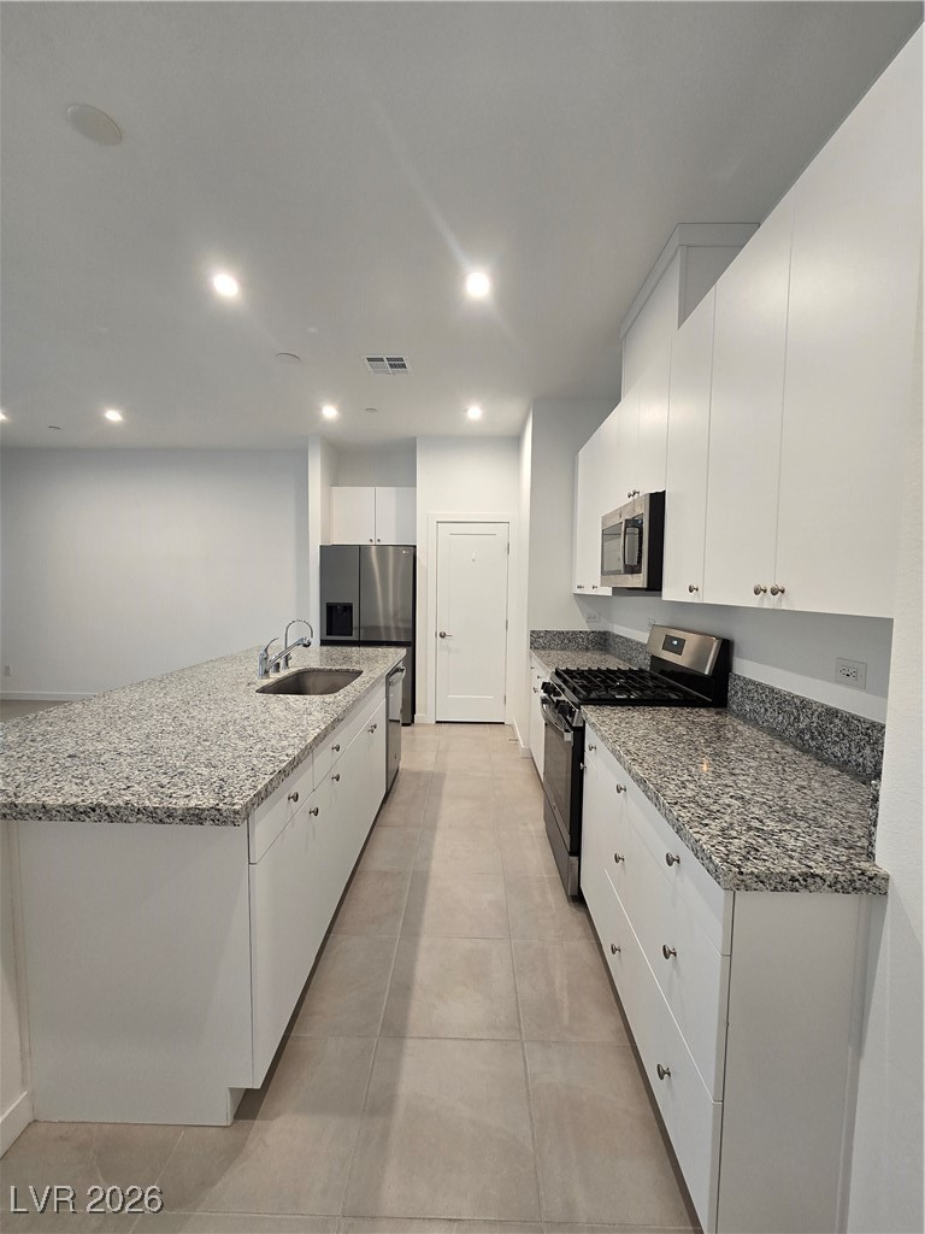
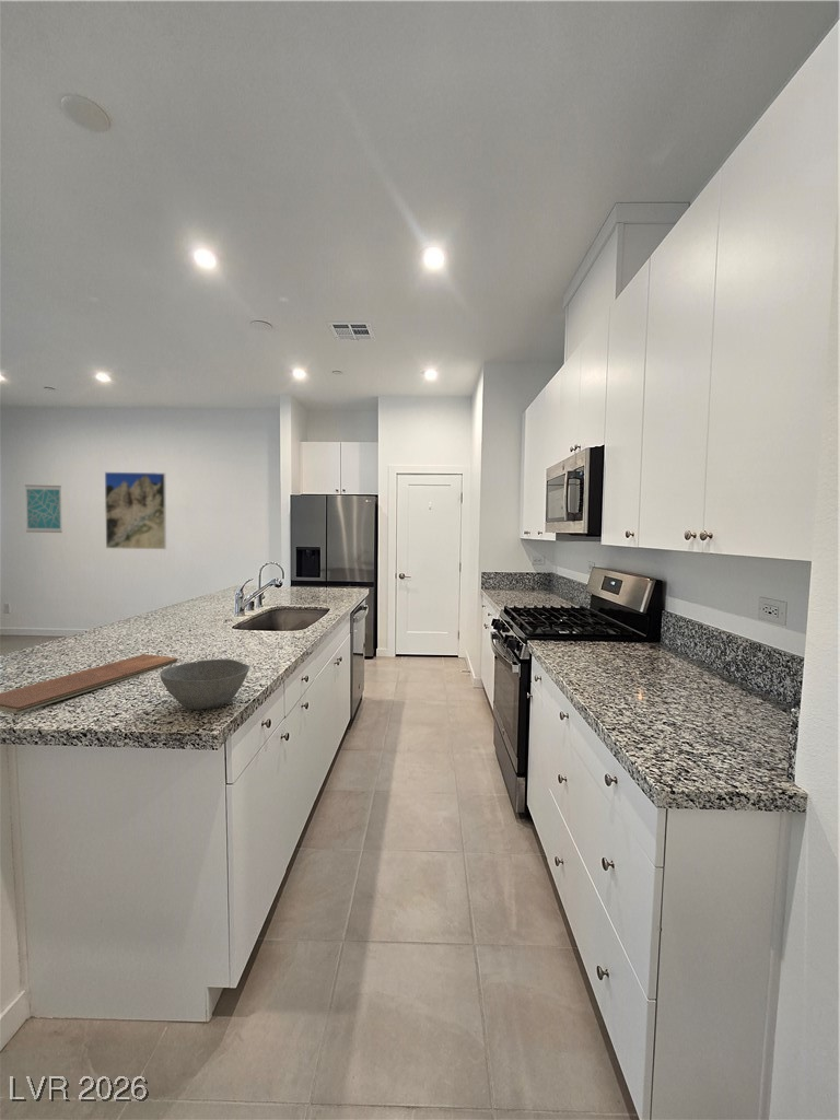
+ chopping board [0,653,179,715]
+ bowl [159,658,250,711]
+ wall art [24,485,63,534]
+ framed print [104,471,167,550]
